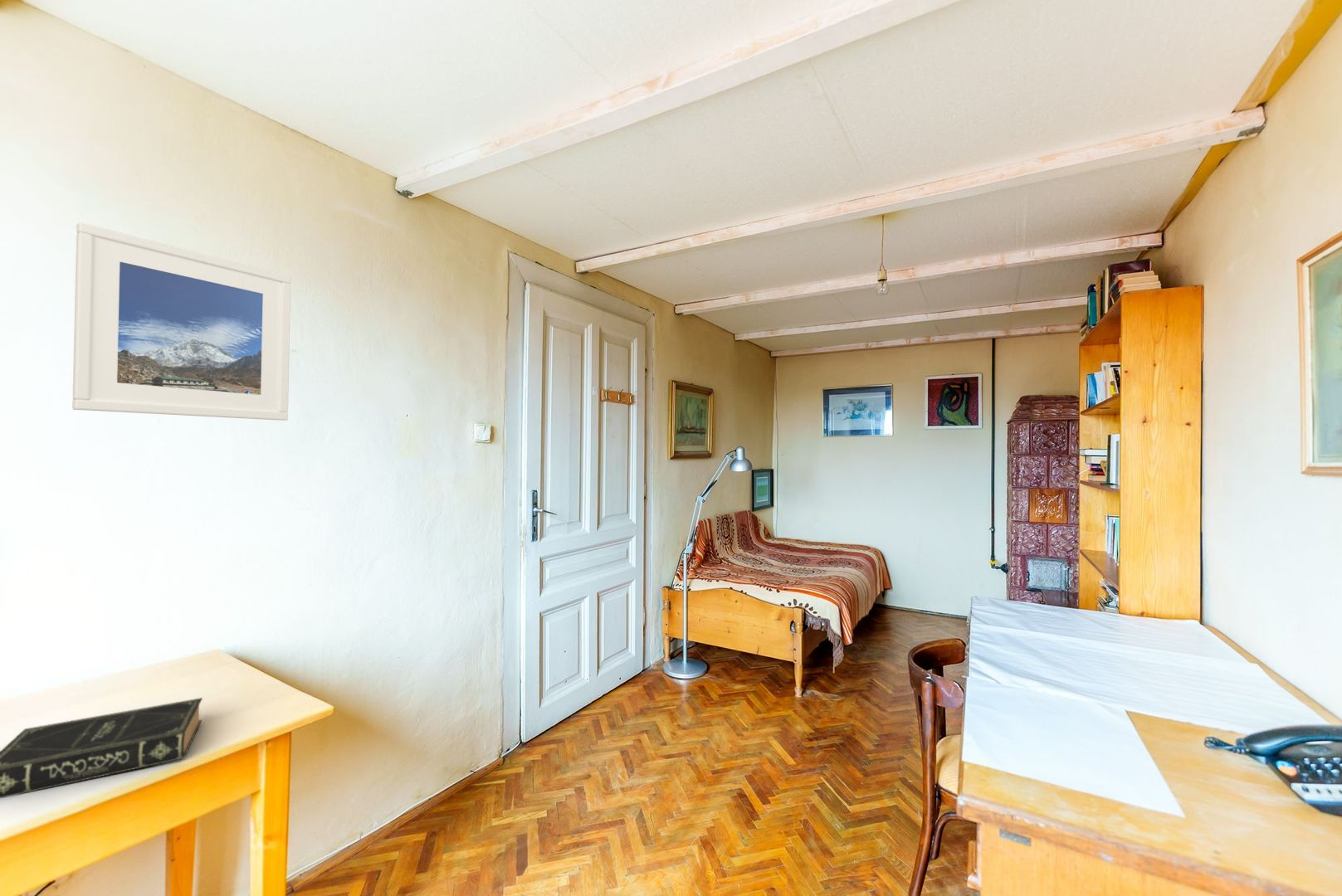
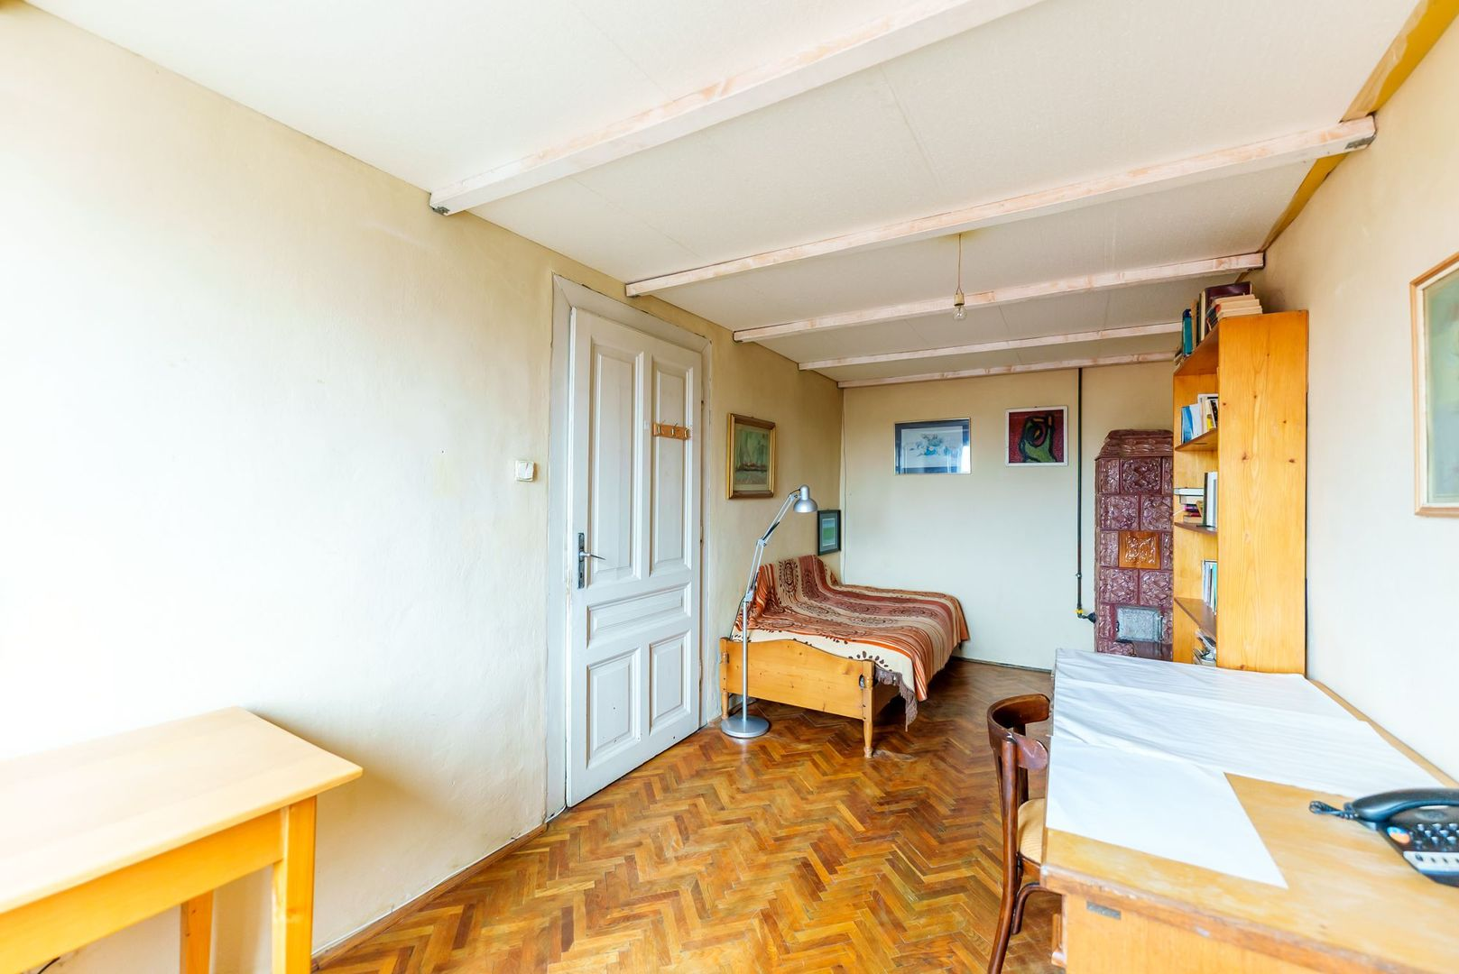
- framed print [71,222,291,421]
- book [0,697,203,799]
